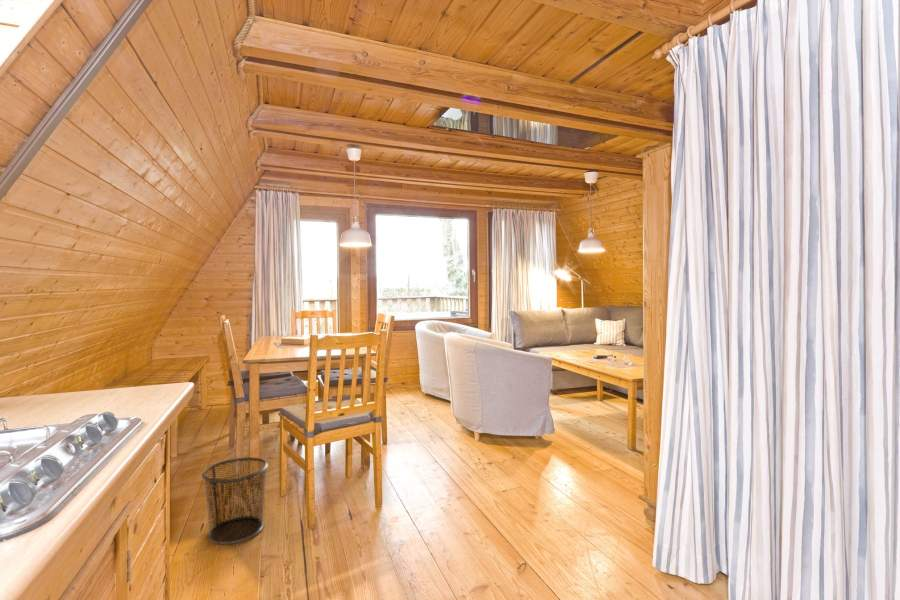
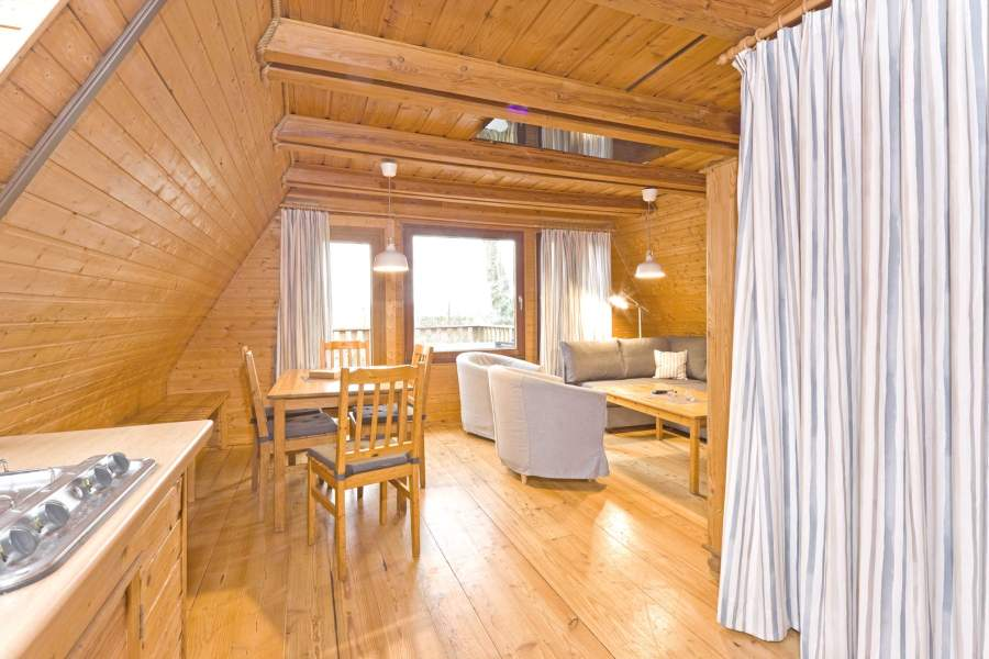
- waste bin [201,456,269,546]
